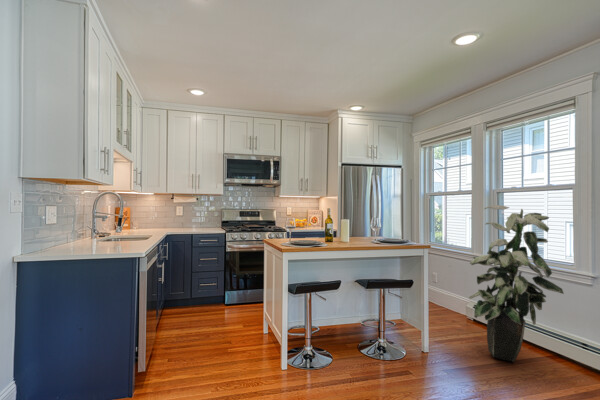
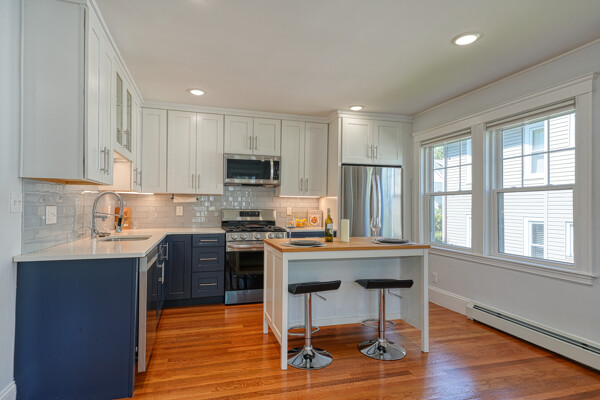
- indoor plant [468,204,565,363]
